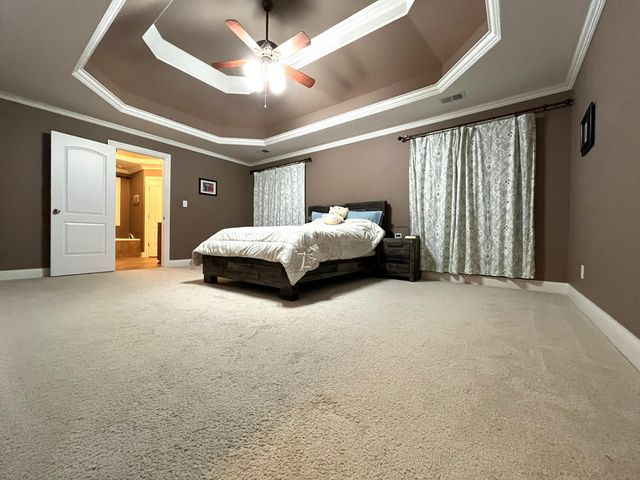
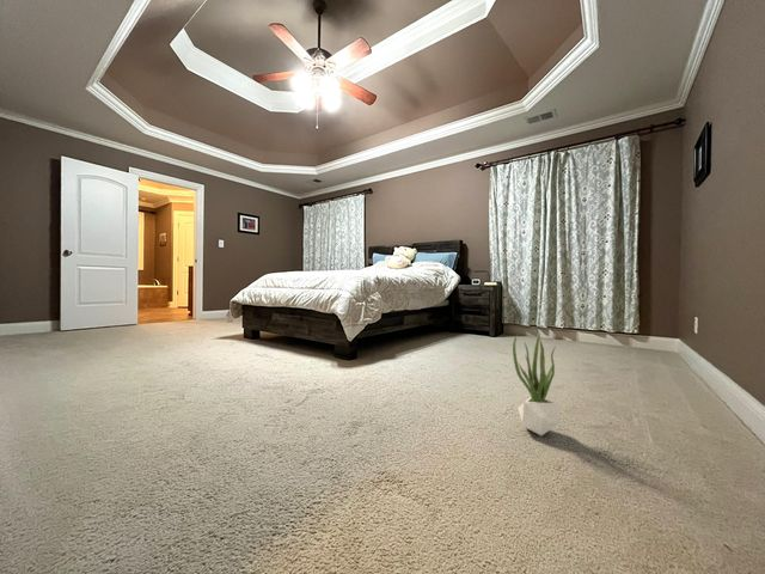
+ potted plant [512,332,561,436]
